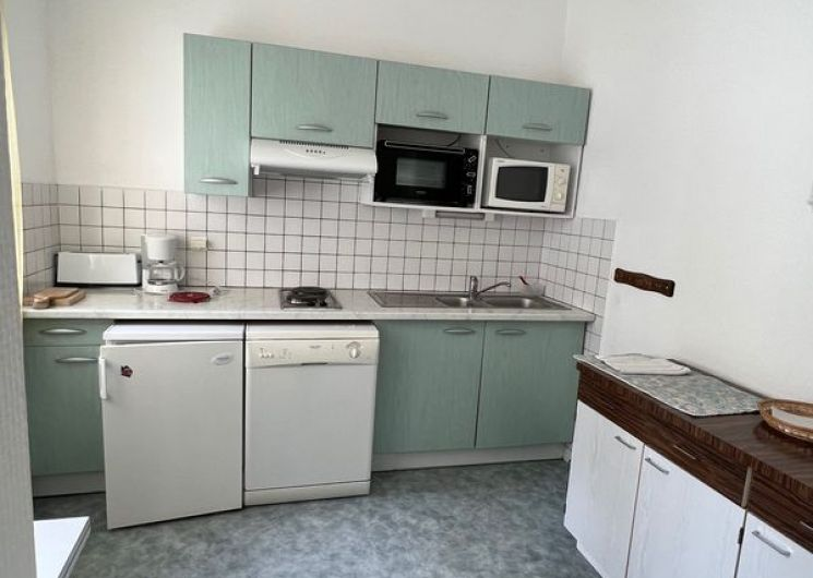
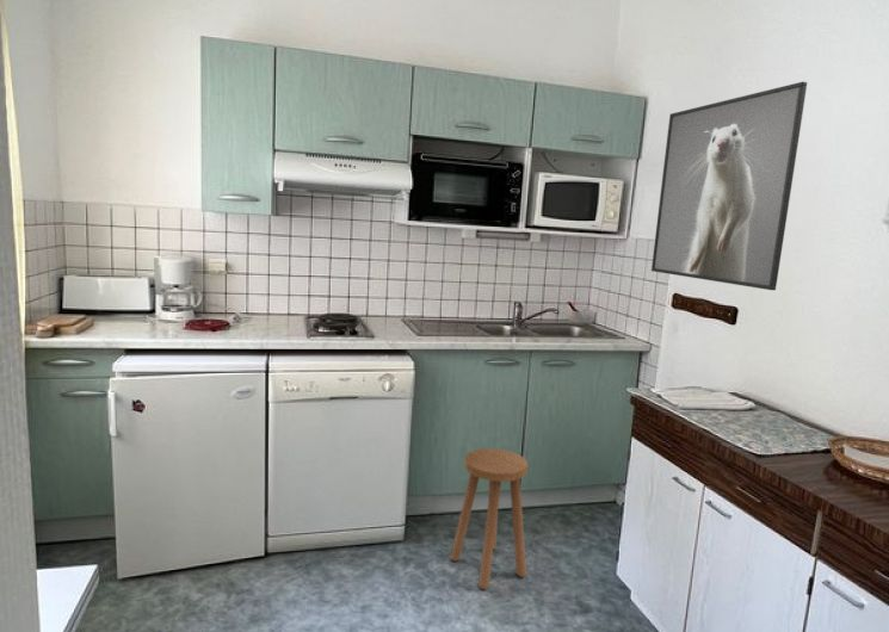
+ stool [450,447,529,590]
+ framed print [650,81,808,291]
